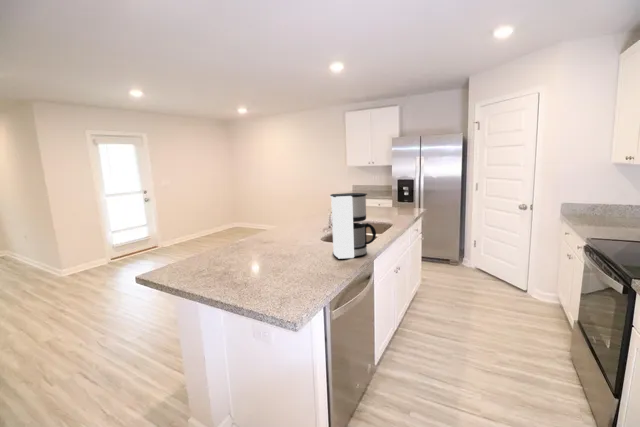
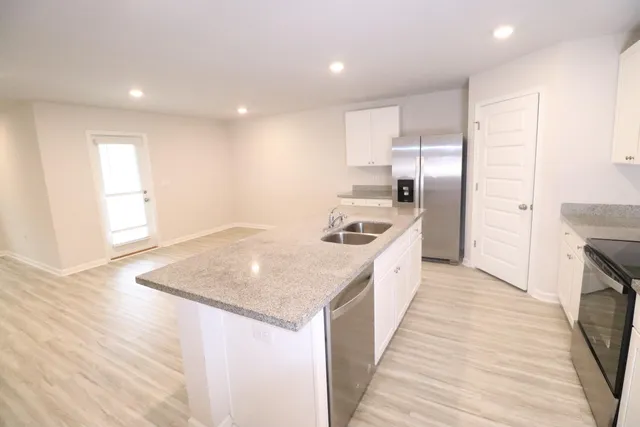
- coffee maker [329,192,377,260]
